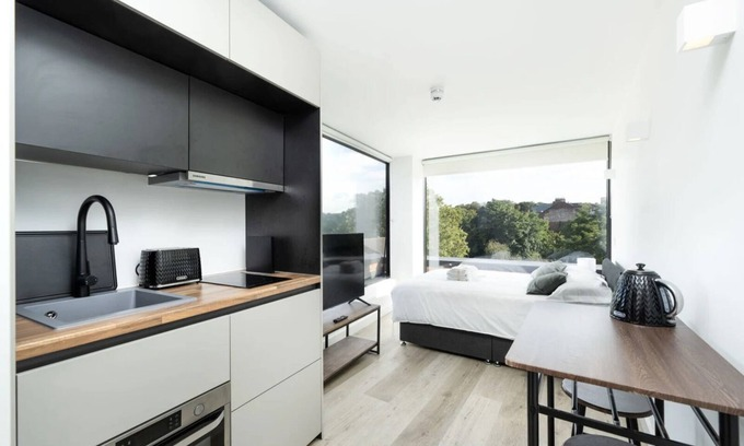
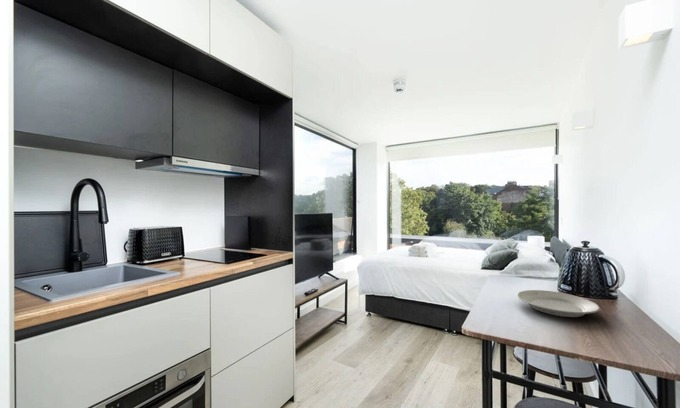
+ plate [516,289,601,318]
